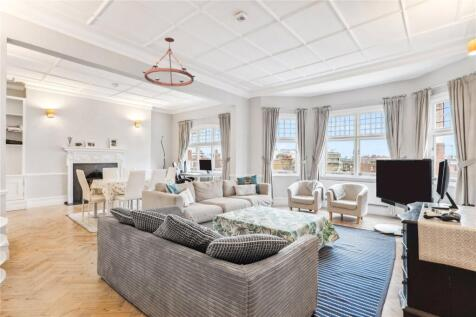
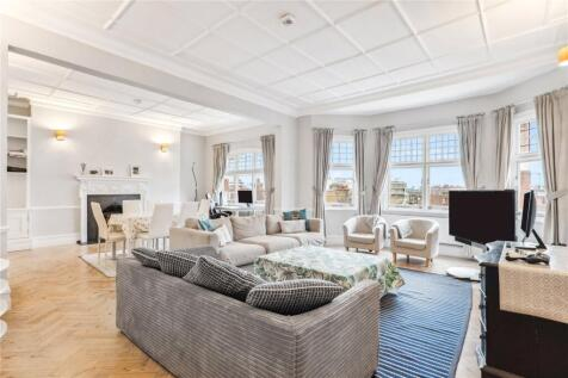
- chandelier [142,36,196,87]
